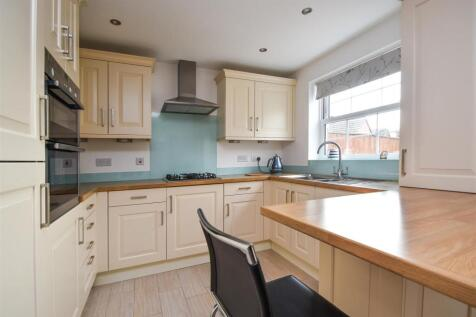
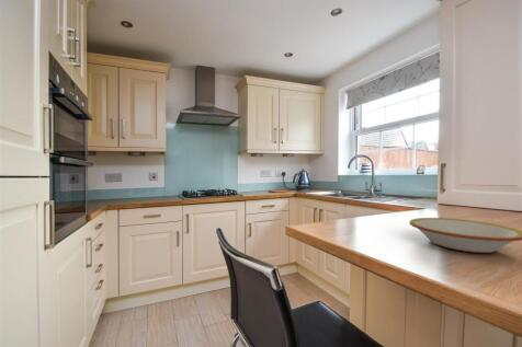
+ bowl [408,217,522,254]
